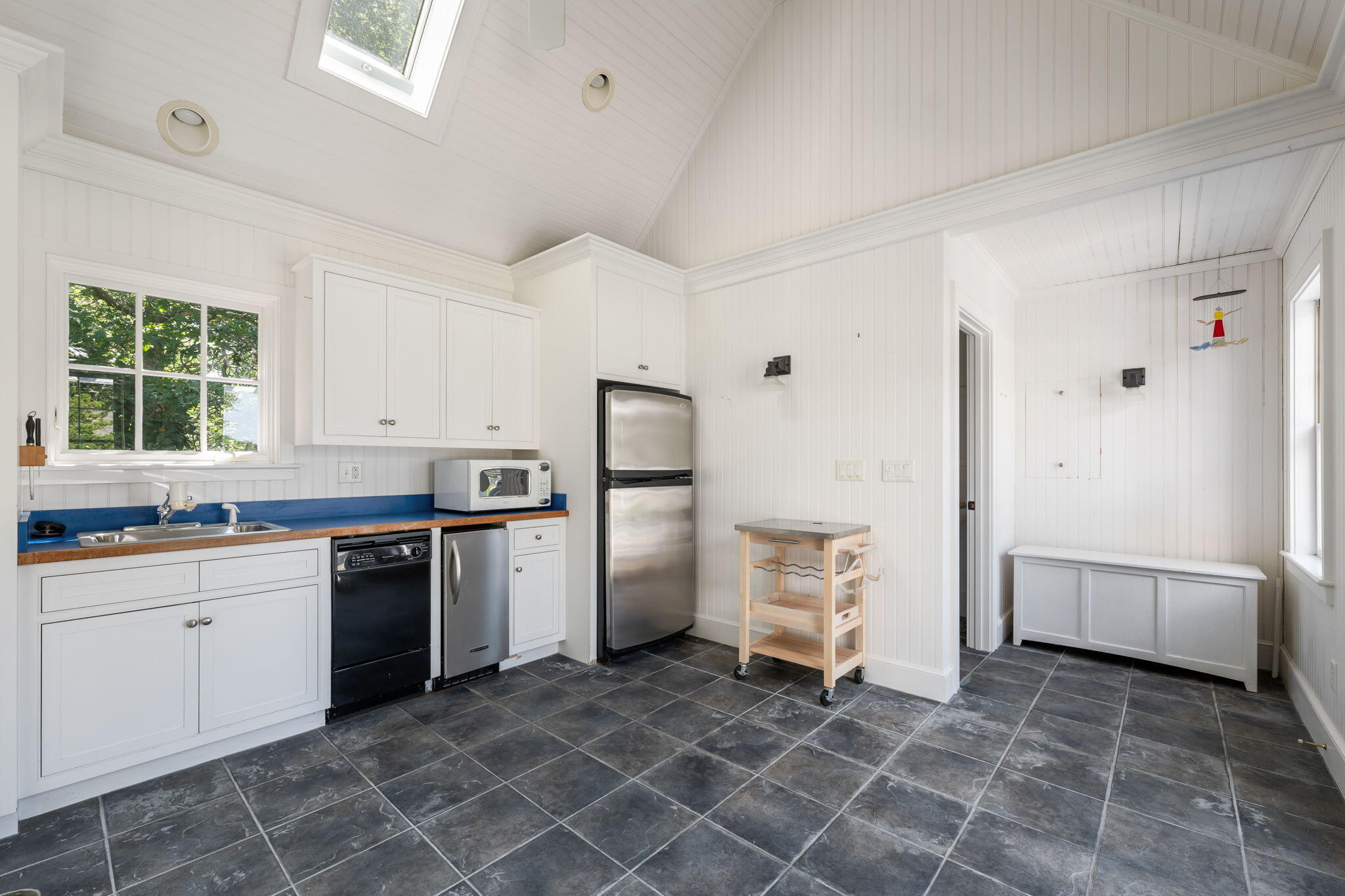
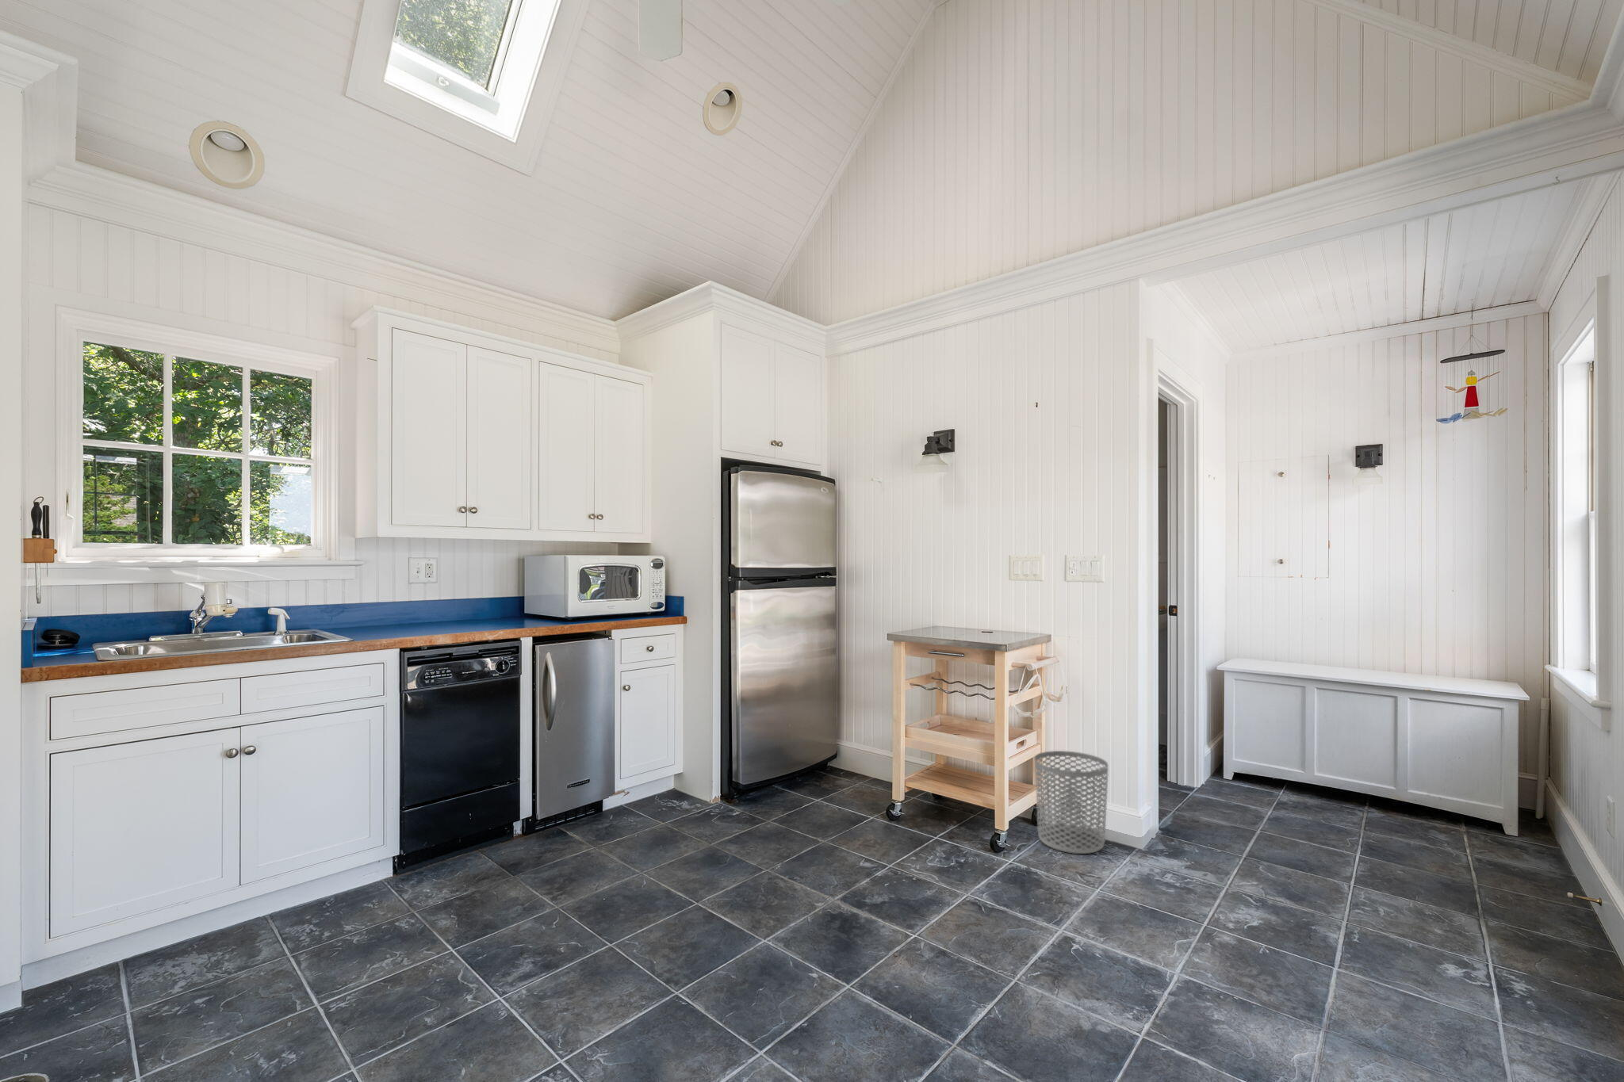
+ waste bin [1034,750,1110,855]
